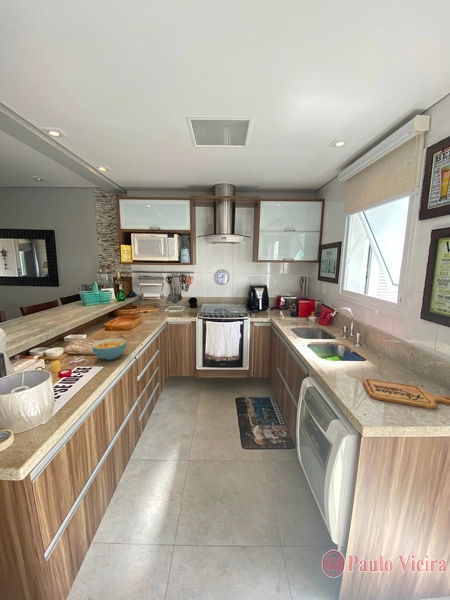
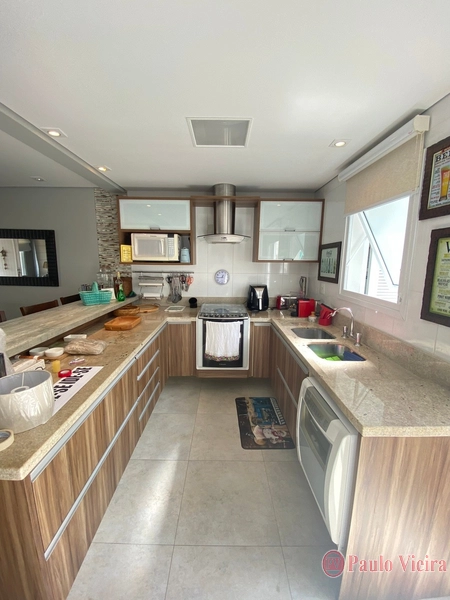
- cutting board [362,378,450,410]
- cereal bowl [91,337,128,361]
